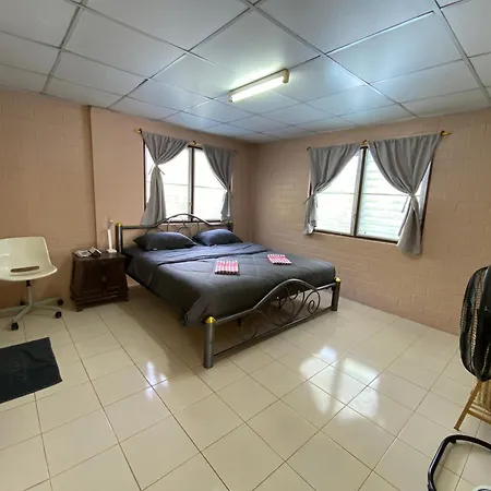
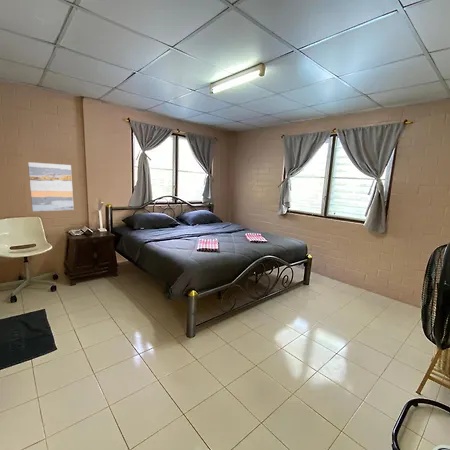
+ wall art [27,161,75,212]
